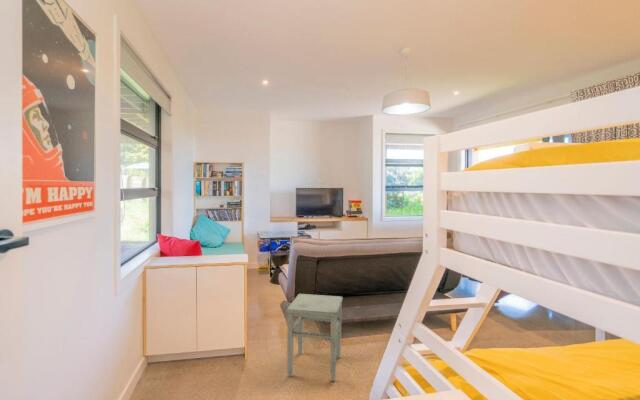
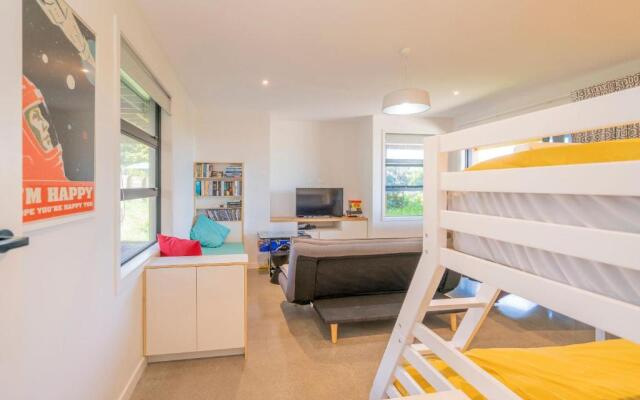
- stool [285,293,344,382]
